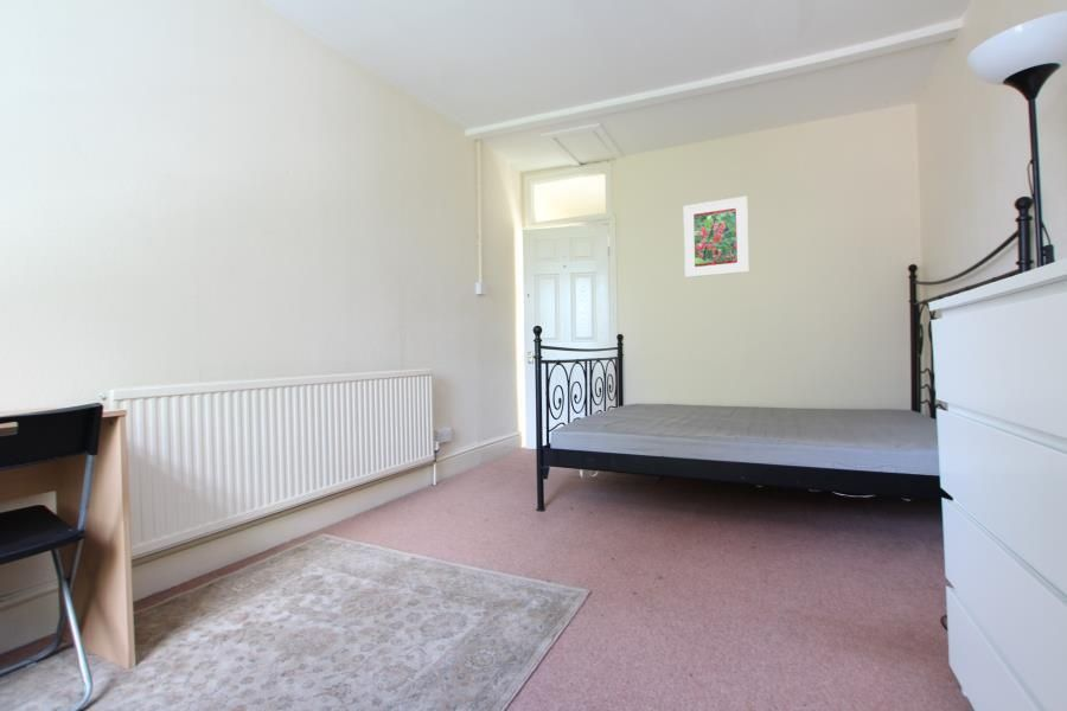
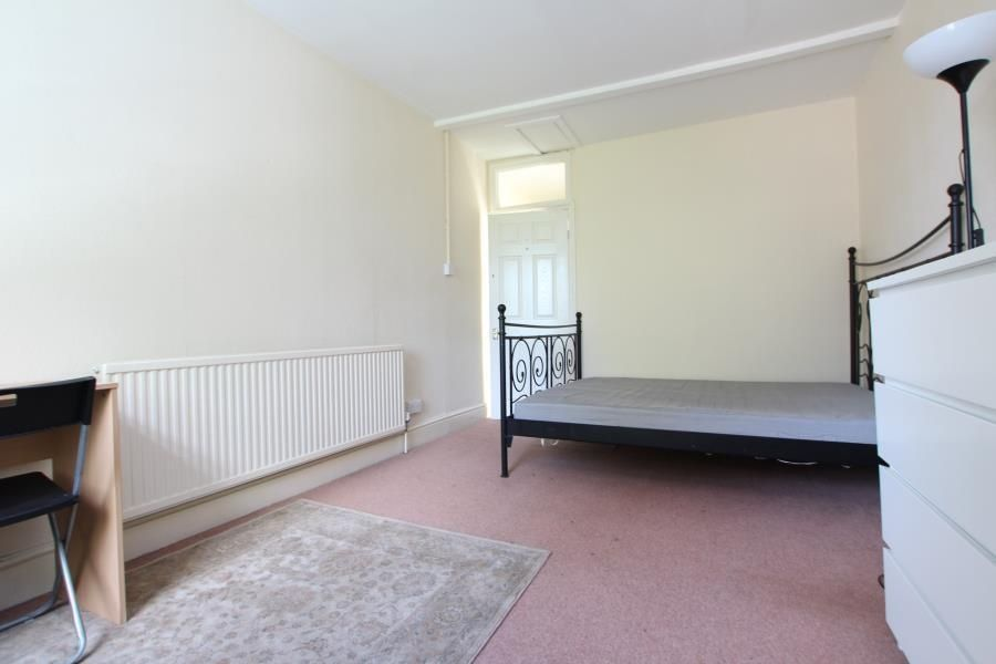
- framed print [682,196,749,278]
